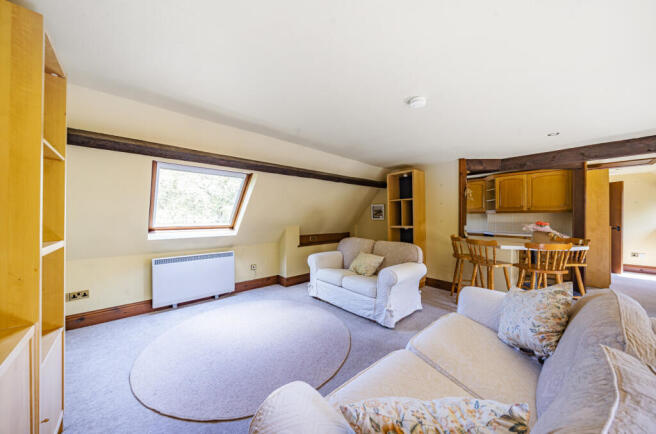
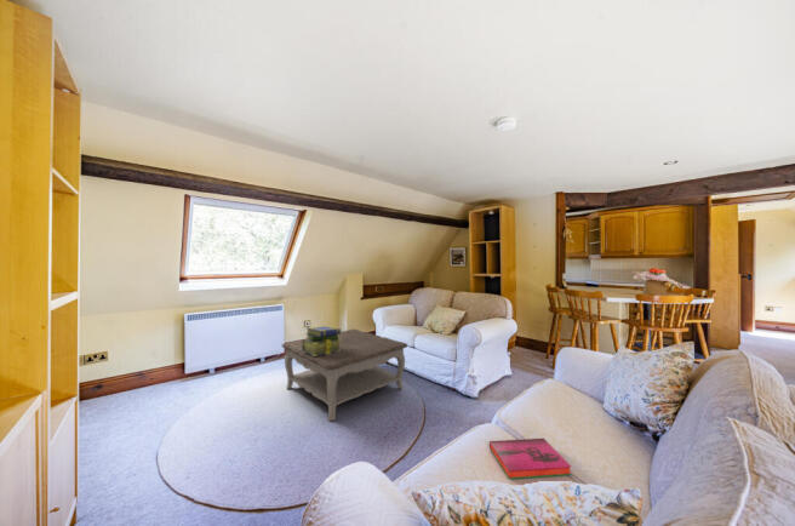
+ coffee table [281,328,408,422]
+ hardback book [488,438,573,480]
+ stack of books [302,325,342,356]
